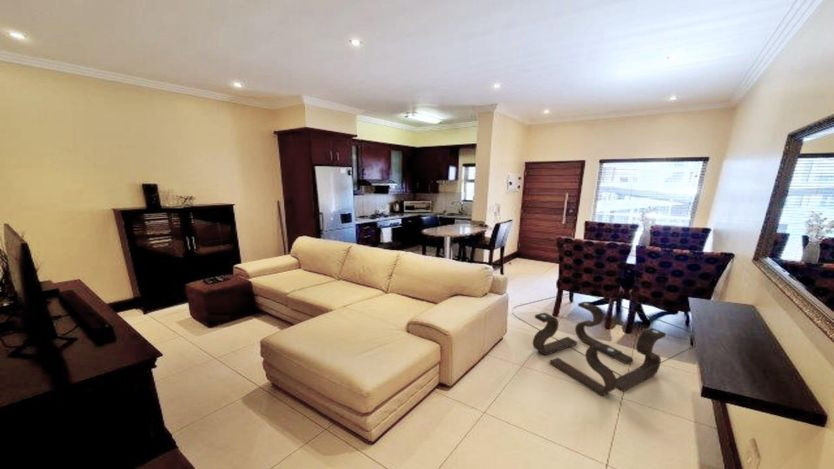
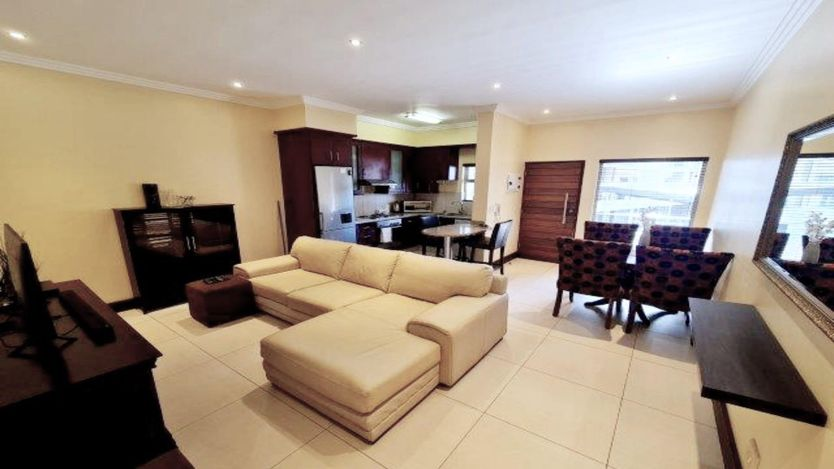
- coffee table [511,290,695,396]
